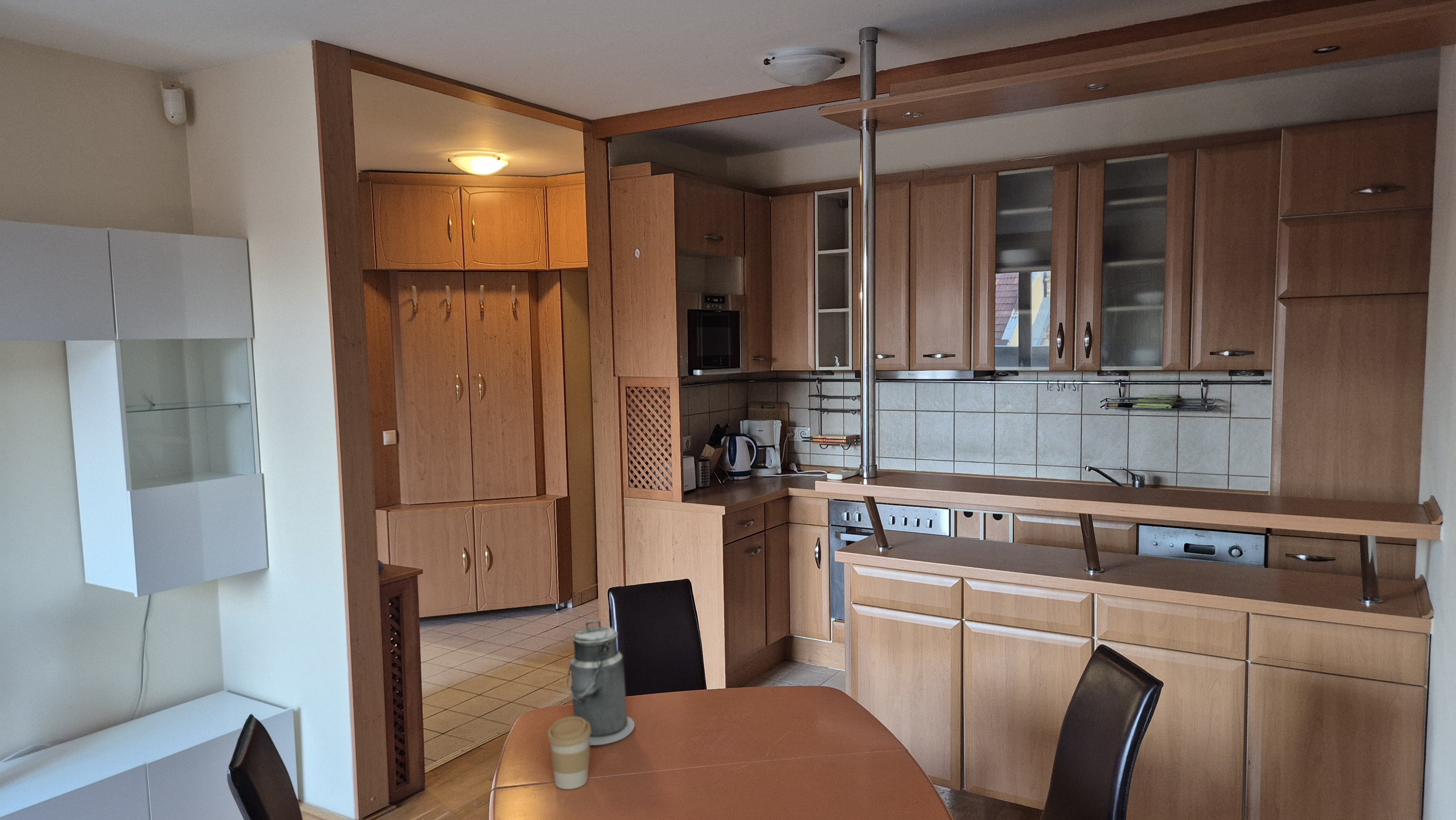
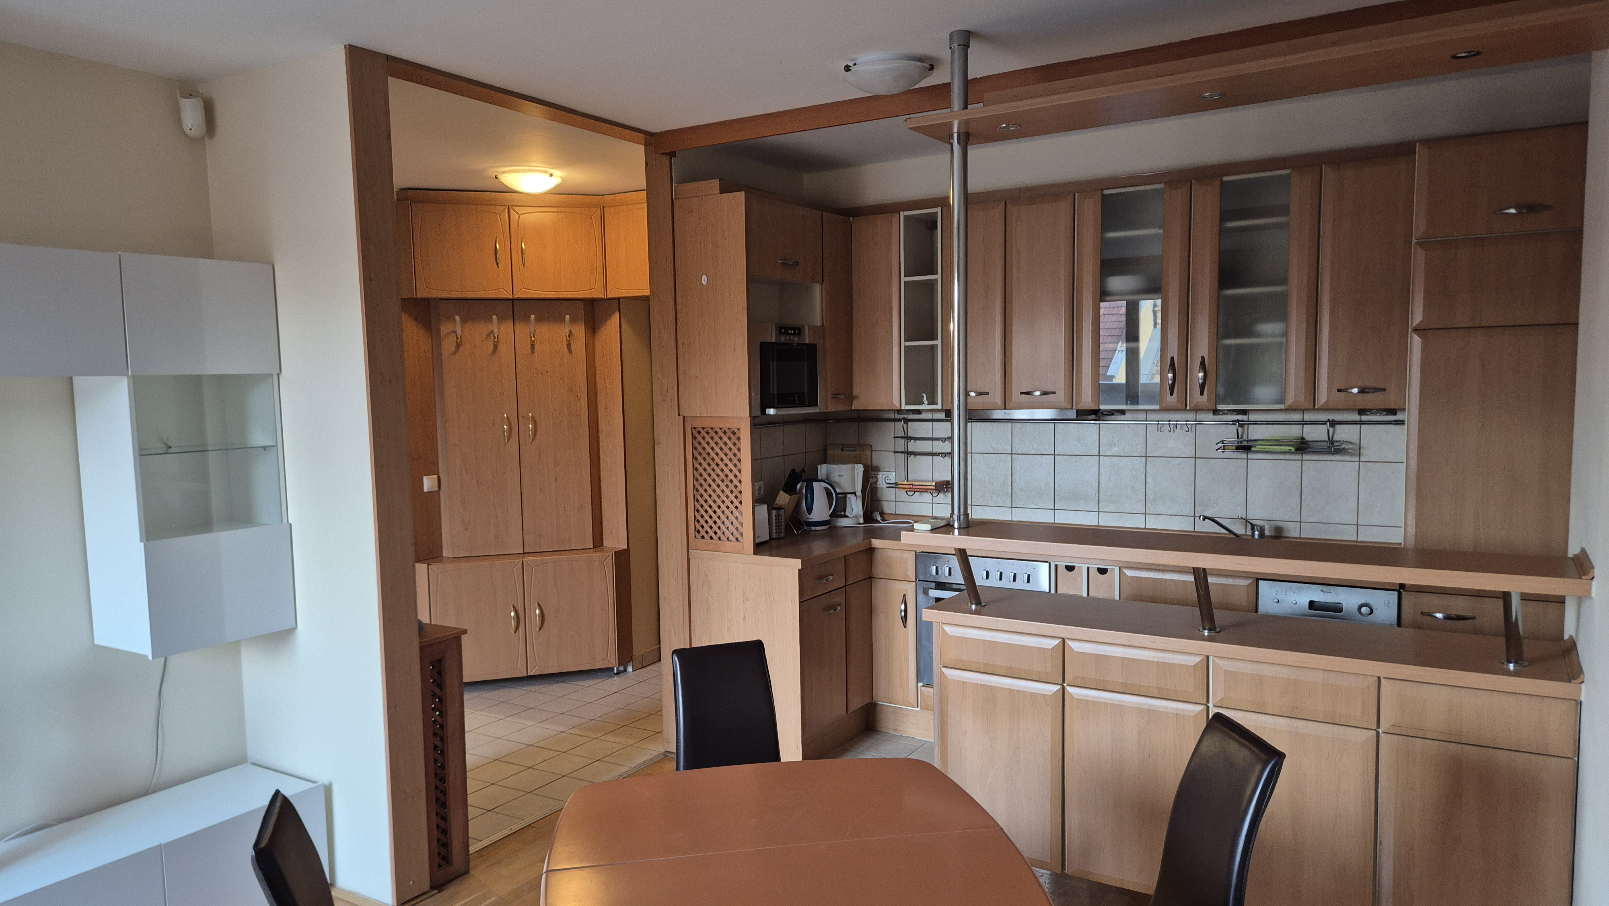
- canister [566,620,635,747]
- coffee cup [547,716,591,790]
